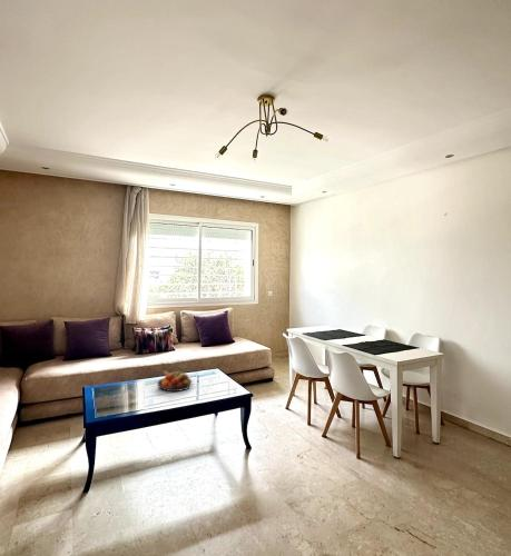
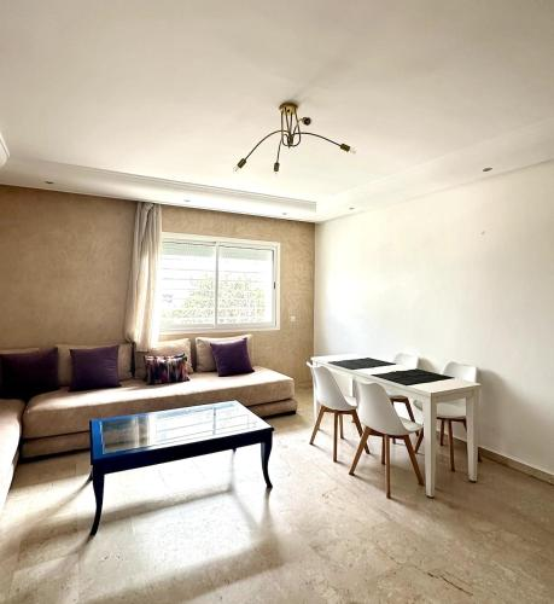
- fruit bowl [156,370,193,393]
